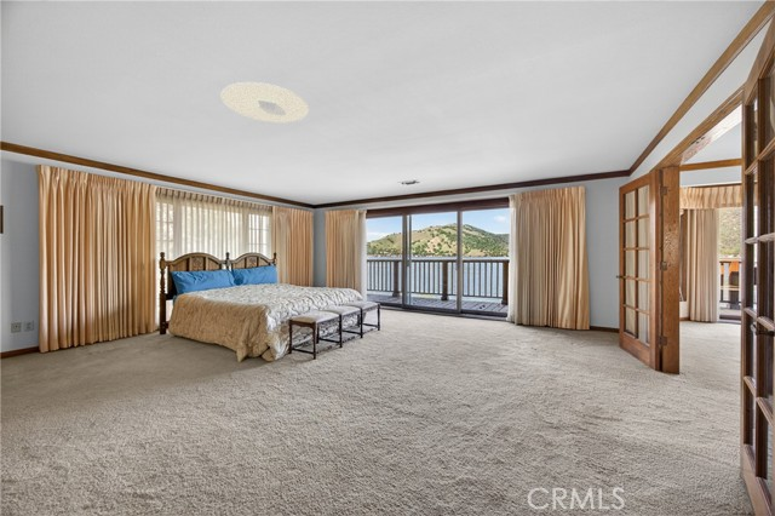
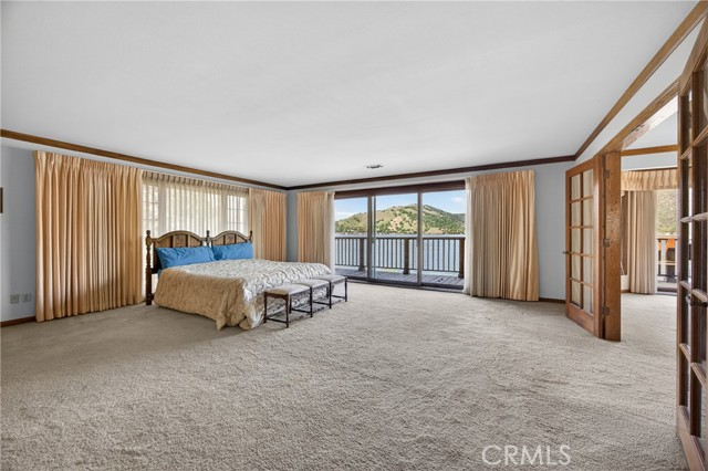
- ceiling light [220,81,310,124]
